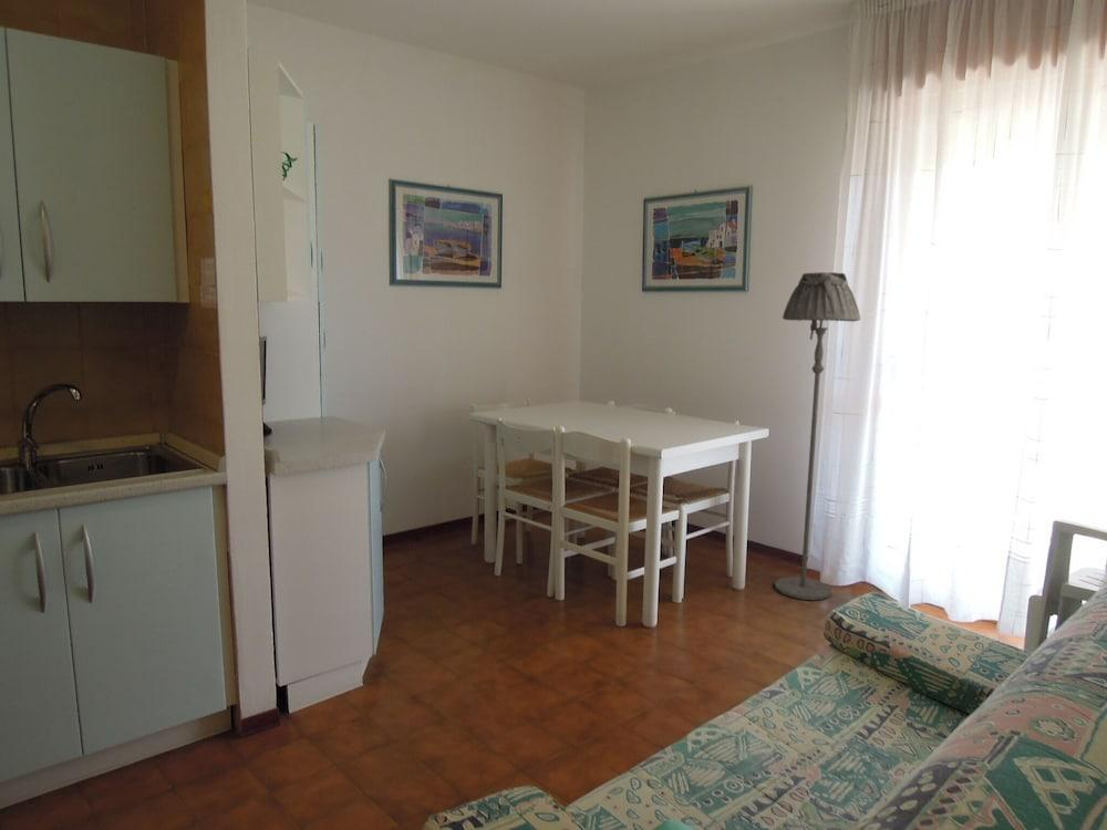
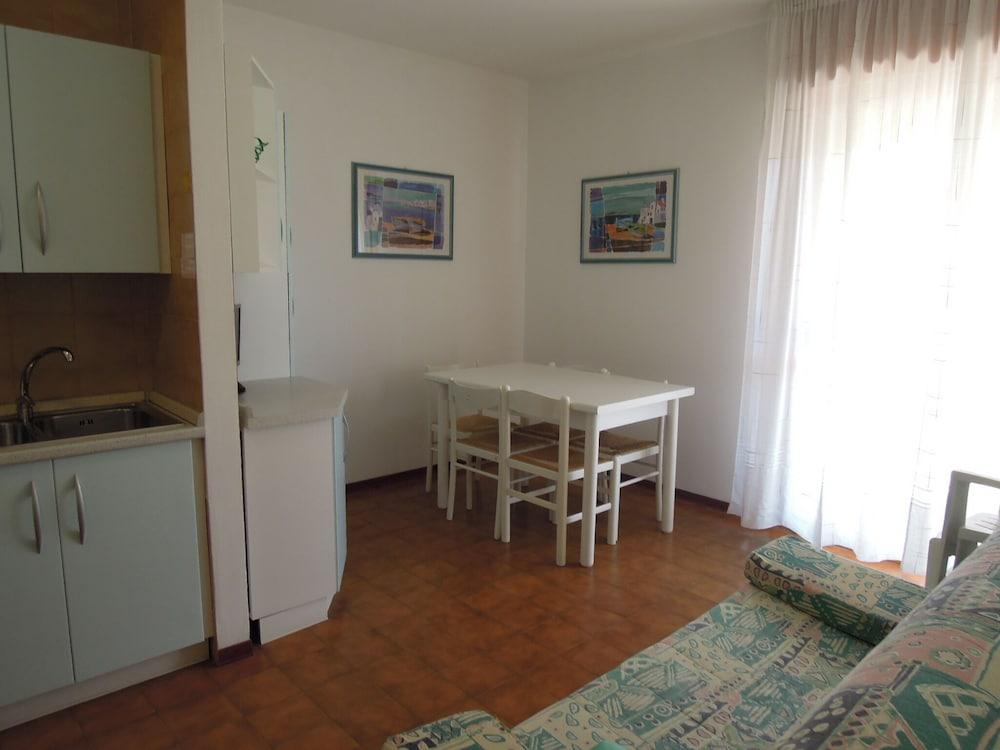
- floor lamp [774,271,861,601]
